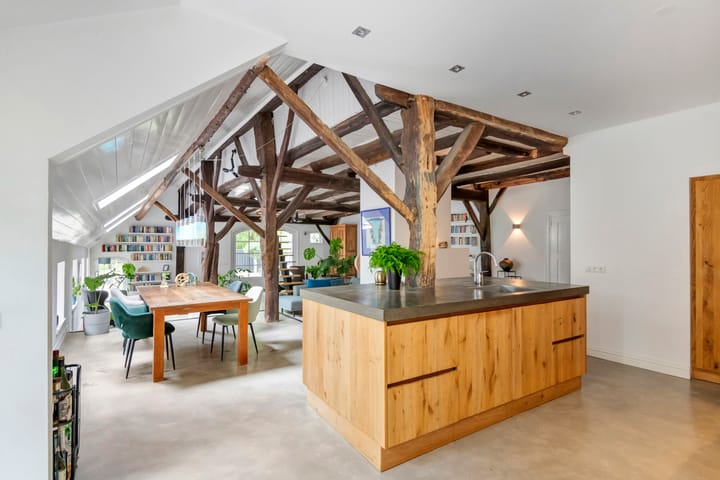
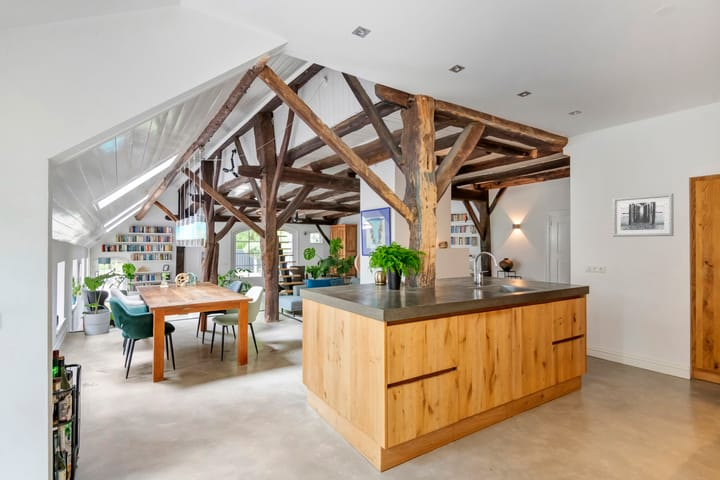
+ wall art [612,192,675,238]
